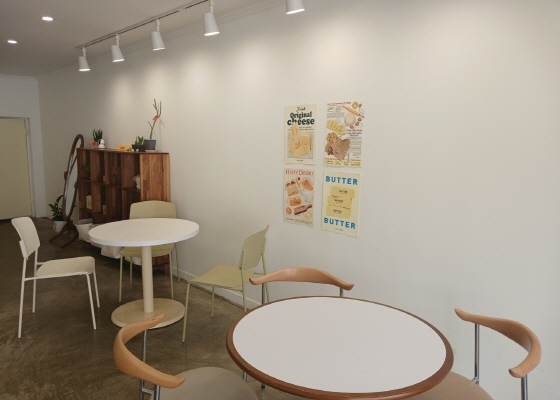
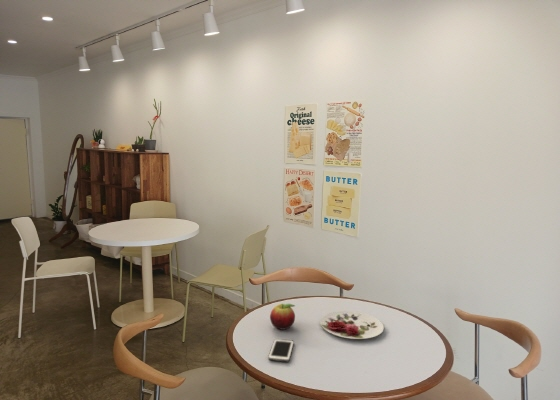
+ fruit [269,303,296,331]
+ plate [319,310,385,340]
+ cell phone [267,338,295,363]
